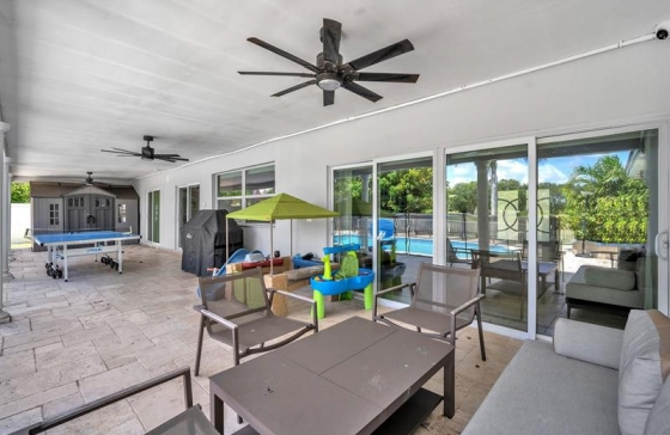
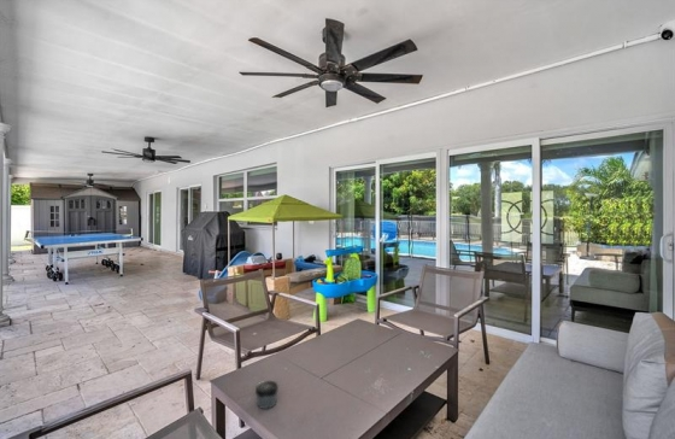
+ jar [254,380,280,410]
